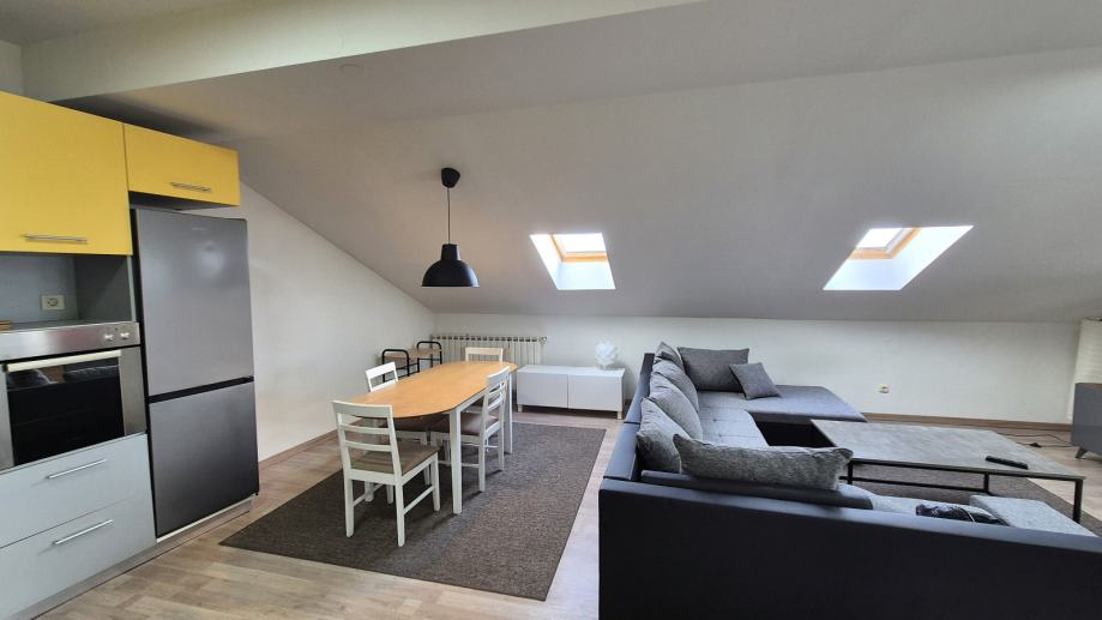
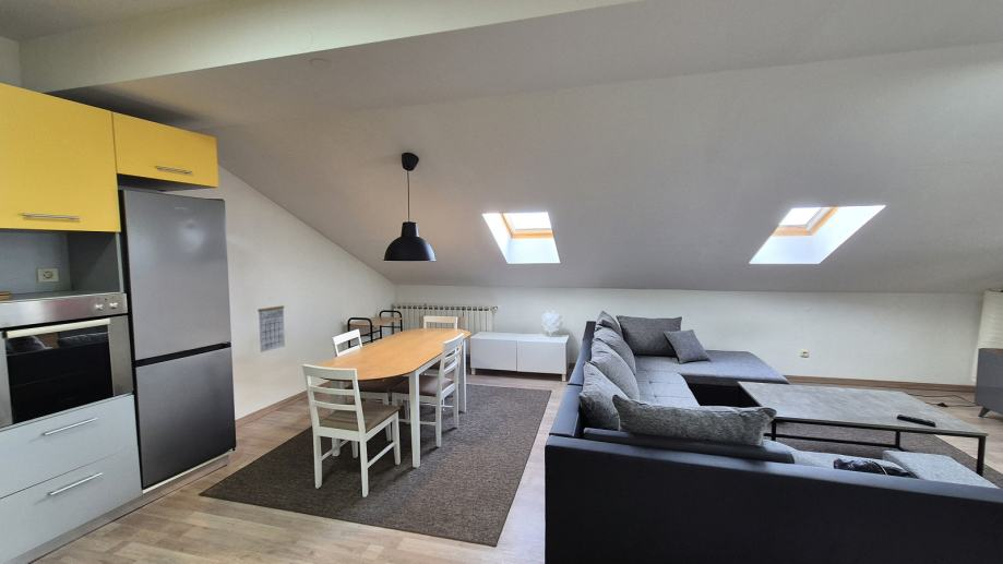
+ calendar [256,297,286,353]
